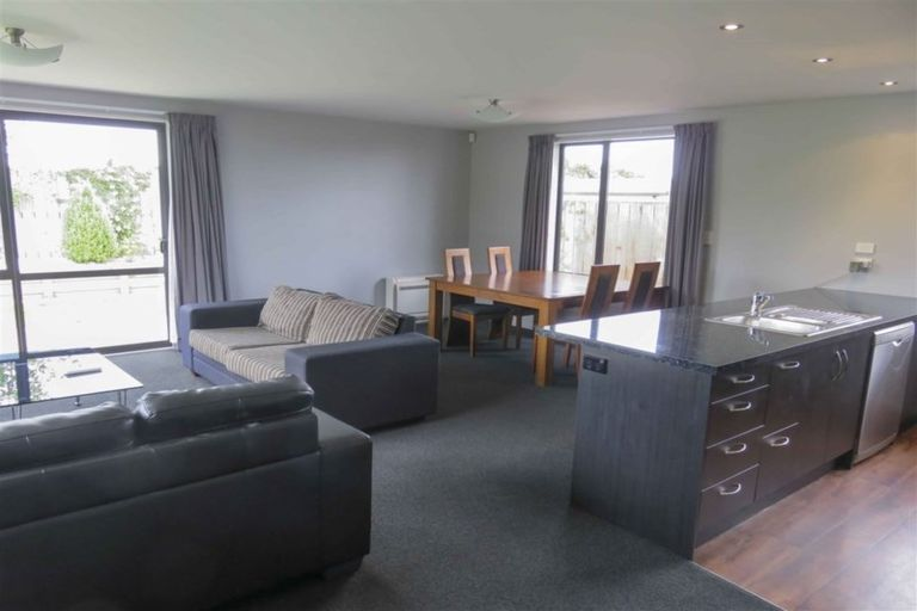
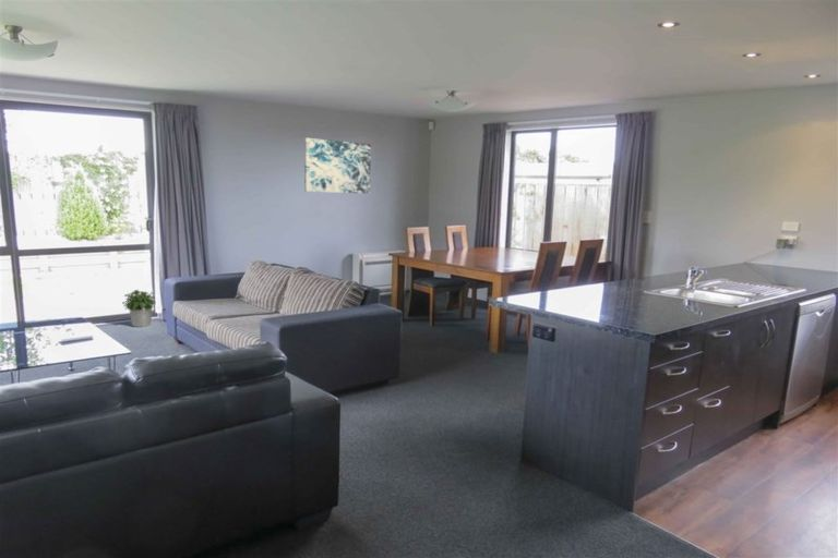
+ wall art [303,137,372,194]
+ potted plant [121,289,157,328]
